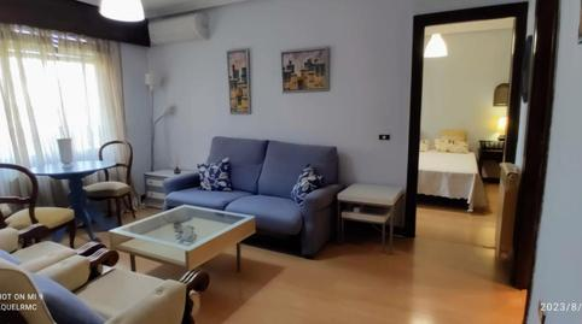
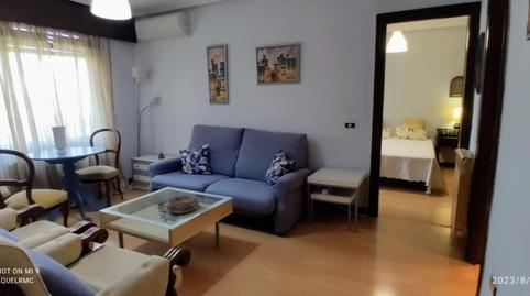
+ decorative bowl [165,195,200,215]
